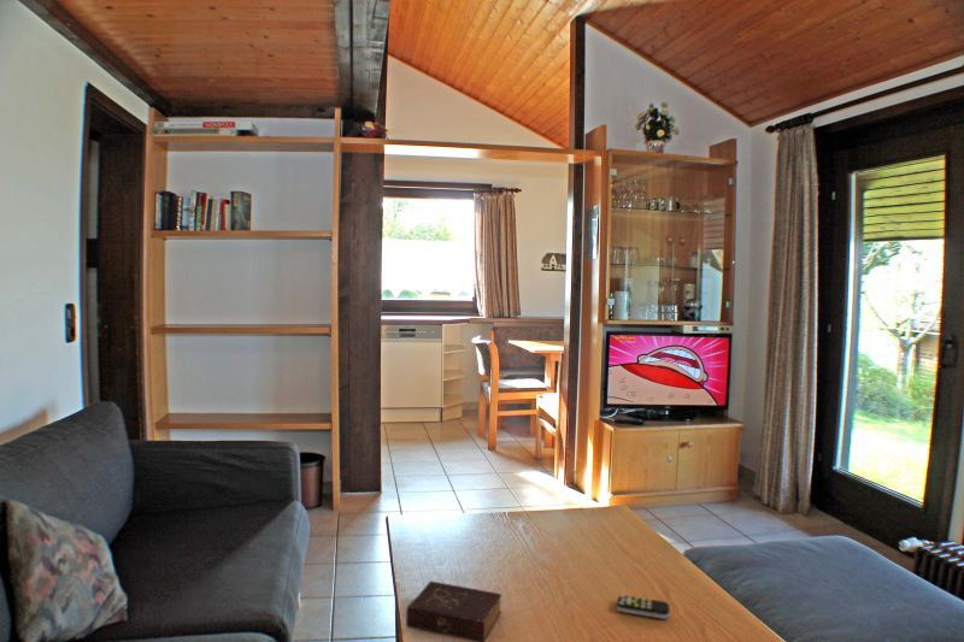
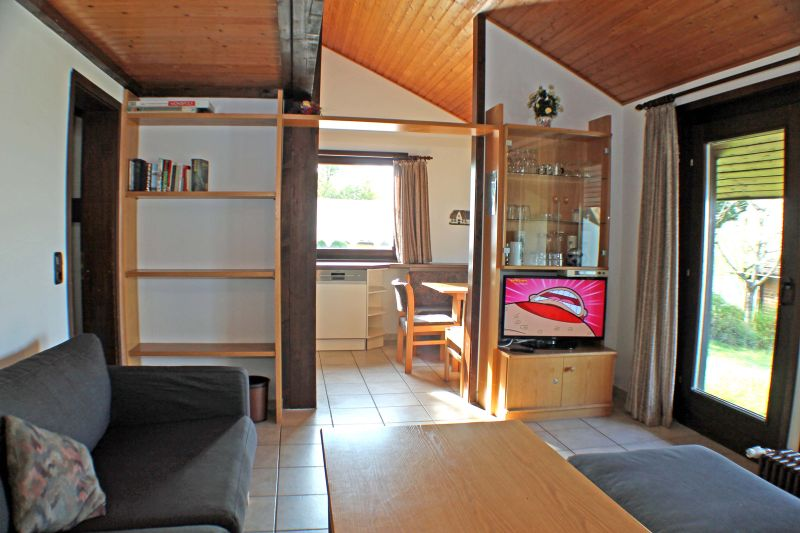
- book [405,579,504,642]
- remote control [616,594,671,620]
